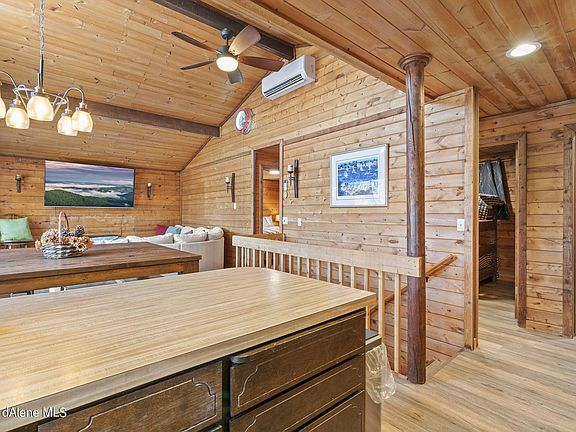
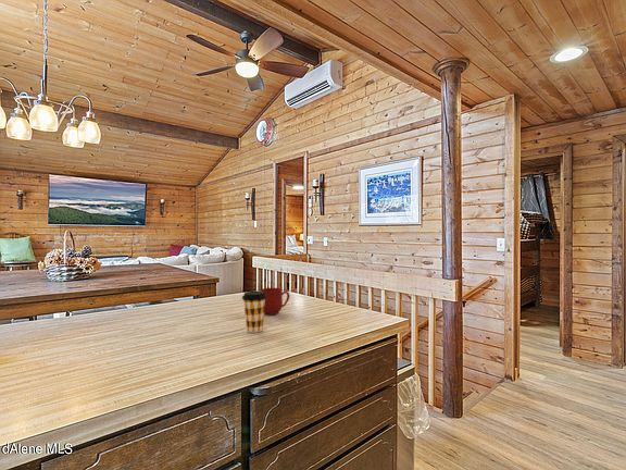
+ coffee cup [241,290,266,334]
+ mug [259,287,290,316]
